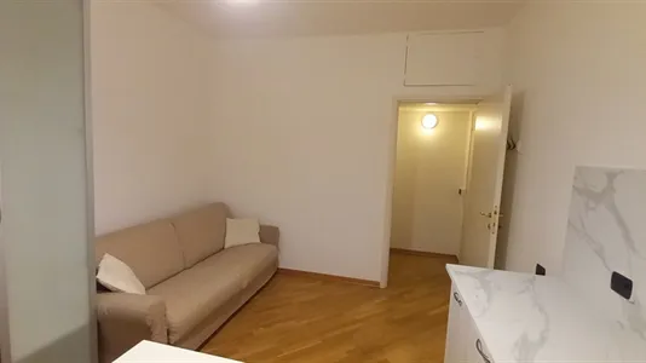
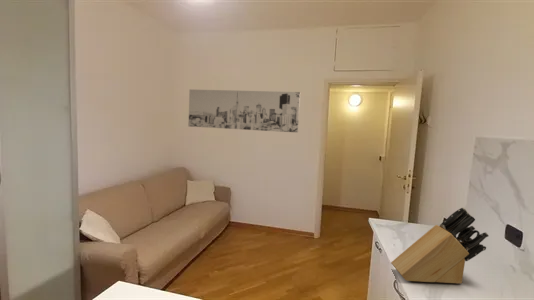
+ wall art [188,88,301,133]
+ knife block [390,206,490,284]
